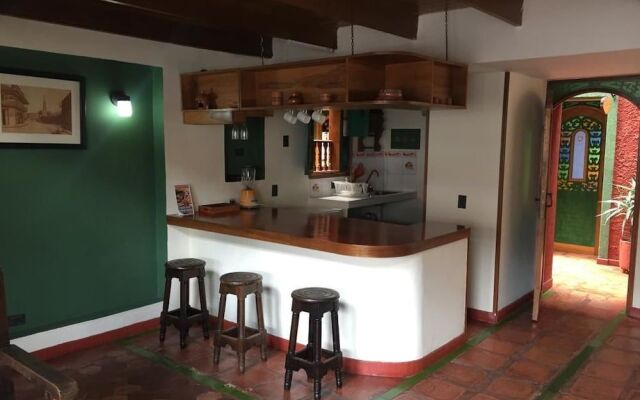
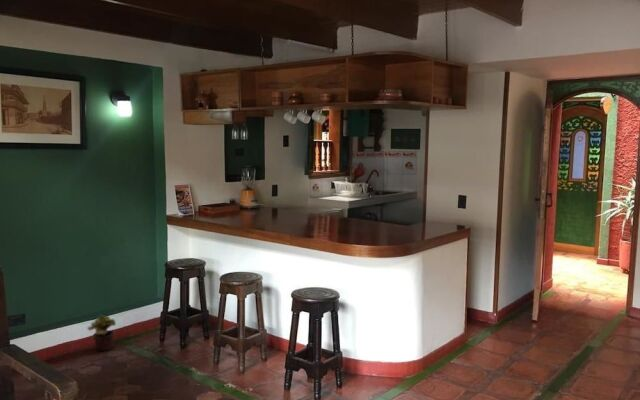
+ potted plant [86,314,117,352]
